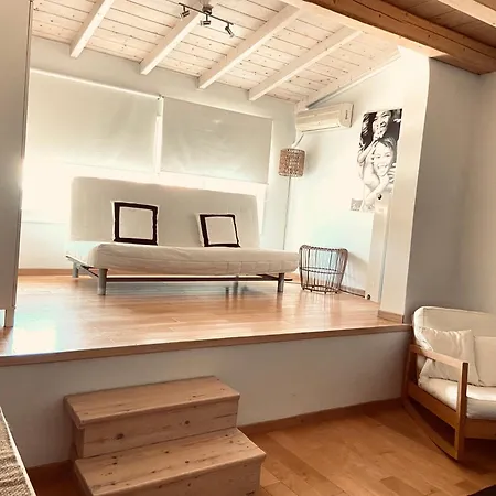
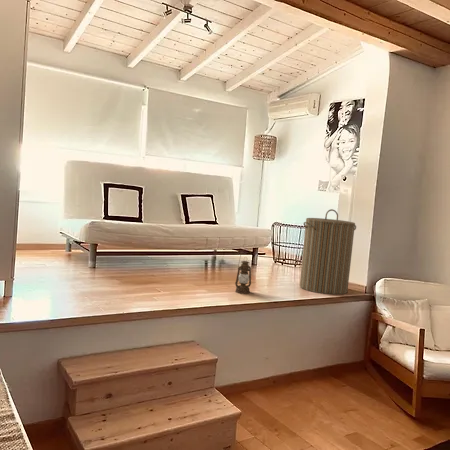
+ laundry hamper [299,208,357,295]
+ lantern [234,247,252,295]
